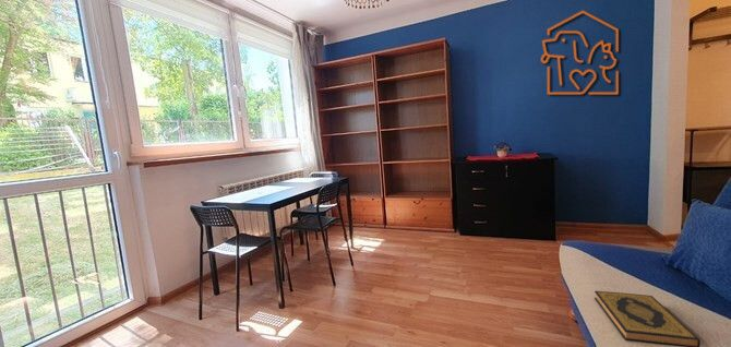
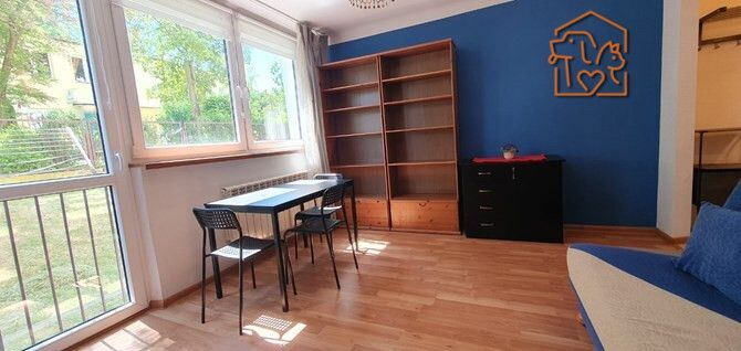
- hardback book [594,290,702,347]
